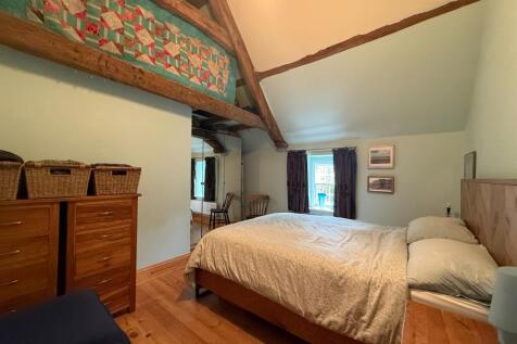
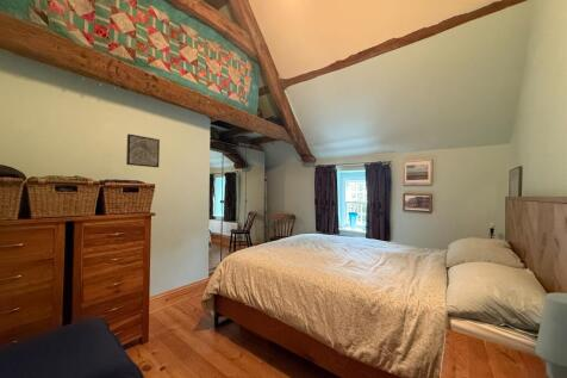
+ wall art [125,134,161,168]
